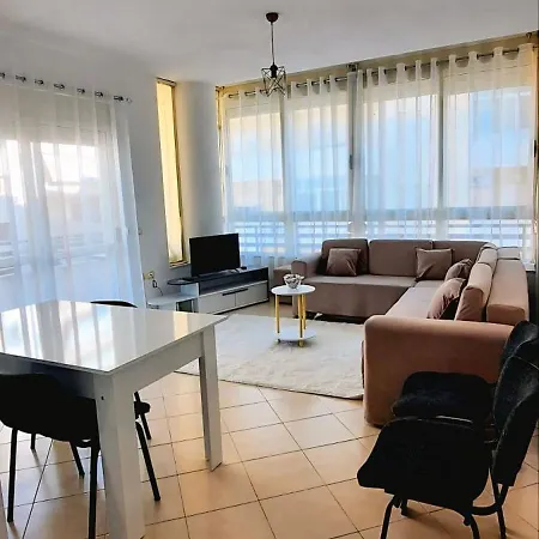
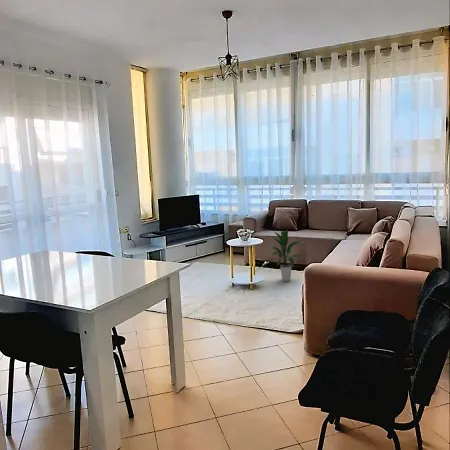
+ indoor plant [264,228,304,282]
